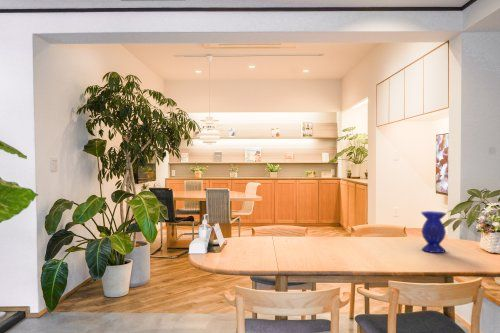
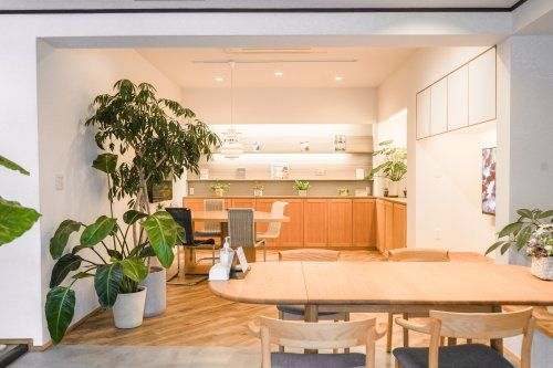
- vase [420,210,448,254]
